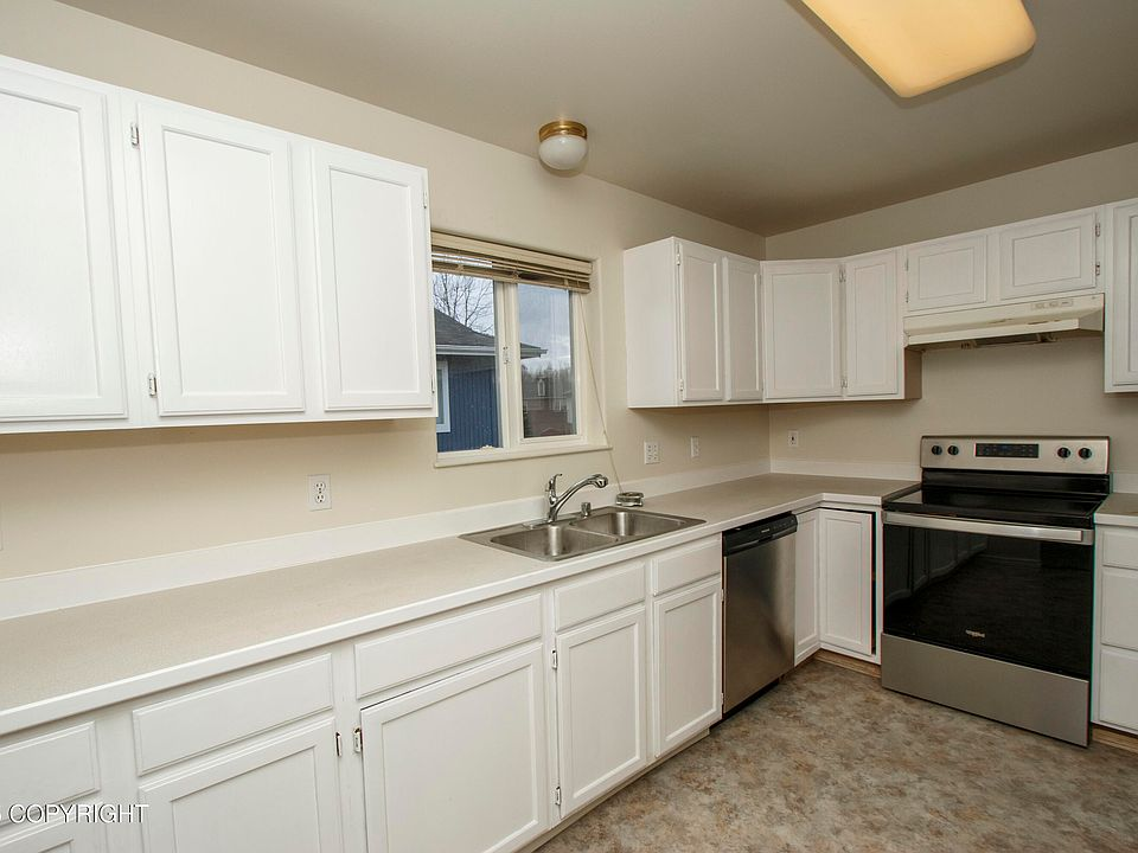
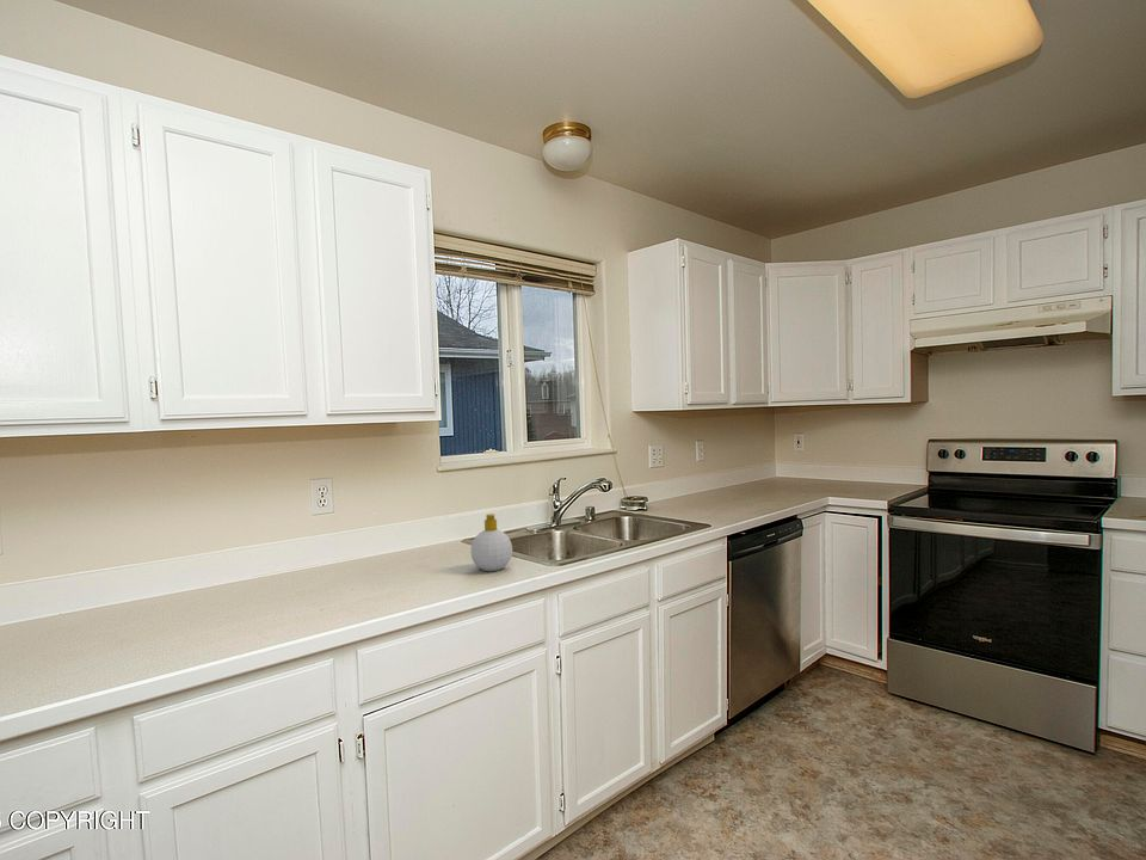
+ soap bottle [470,512,513,572]
